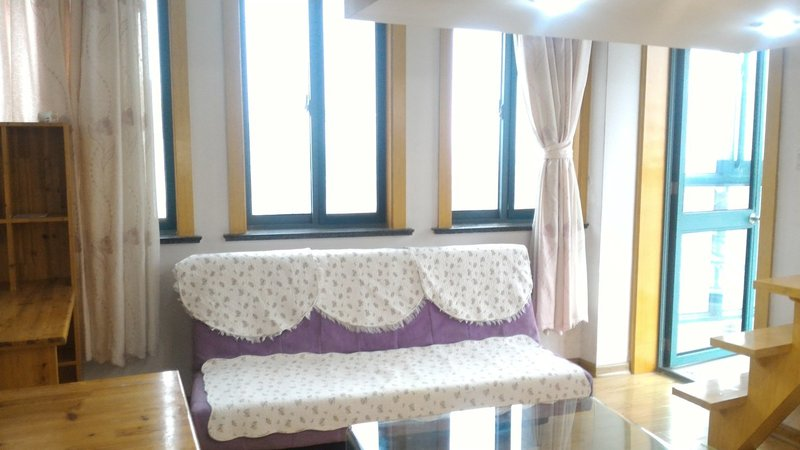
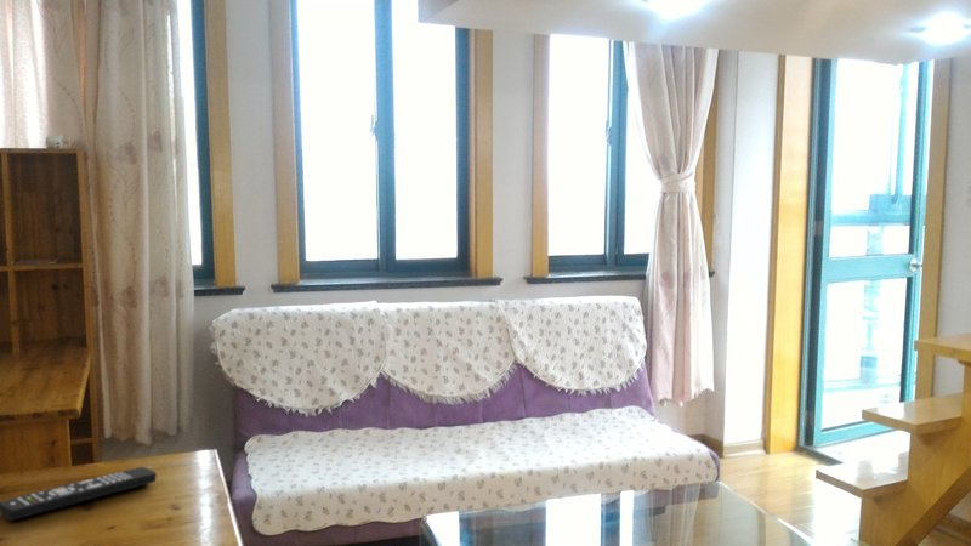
+ remote control [0,466,158,522]
